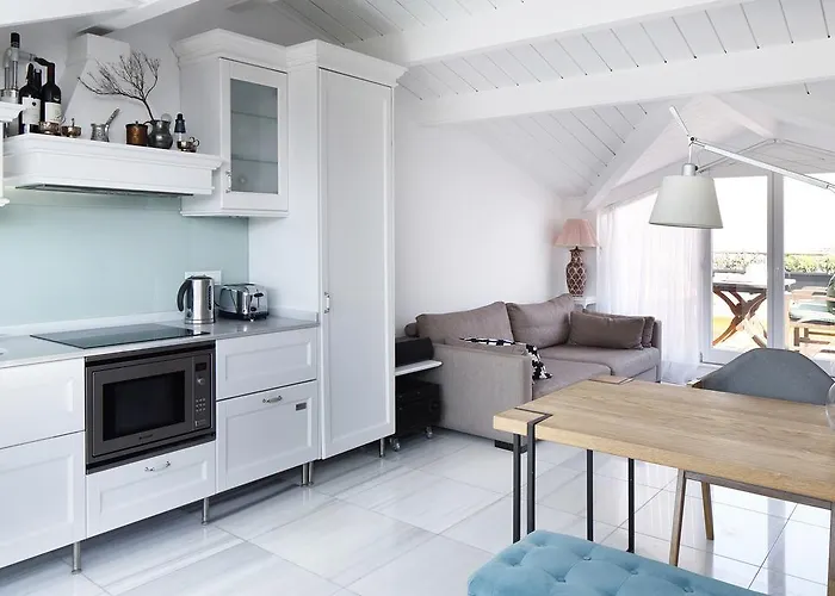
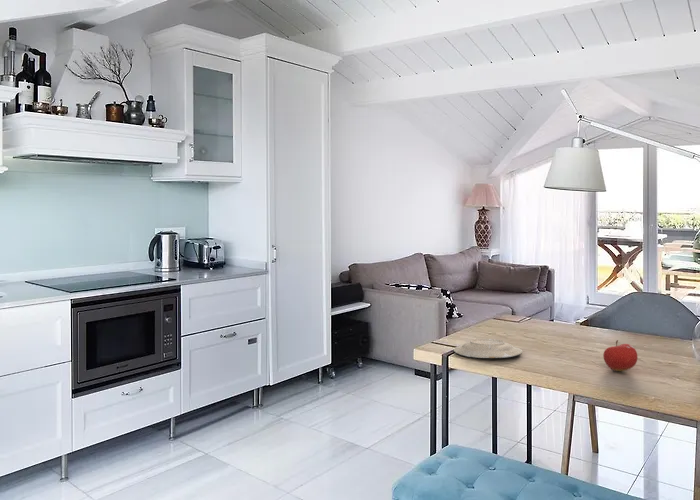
+ plate [453,338,523,359]
+ fruit [602,339,639,372]
